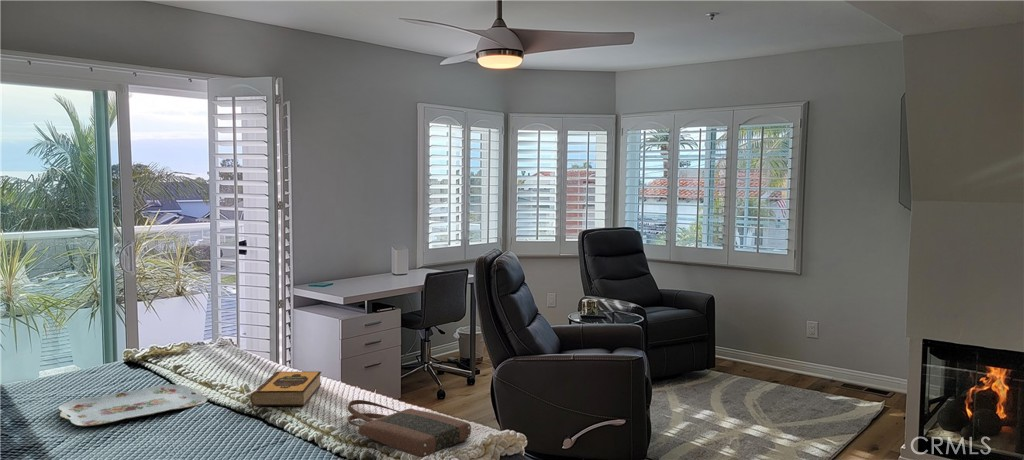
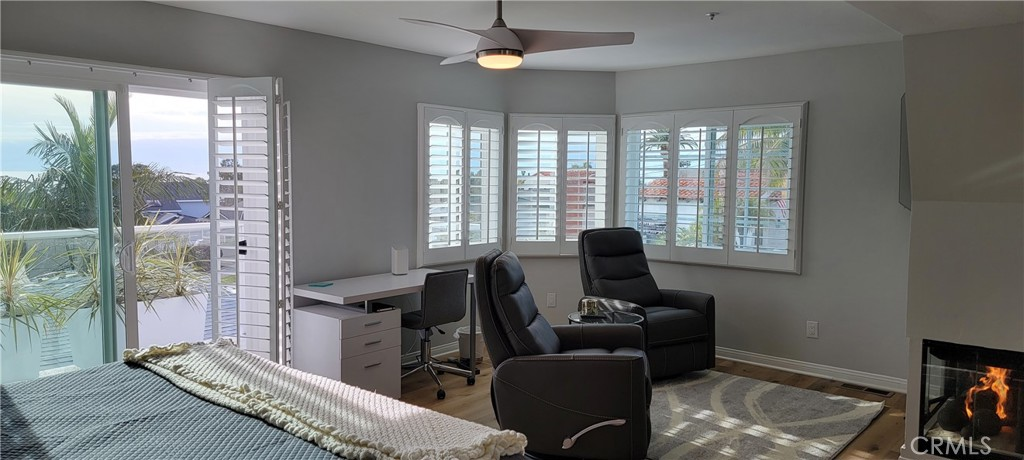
- serving tray [57,384,208,427]
- tote bag [347,399,472,458]
- hardback book [249,370,322,407]
